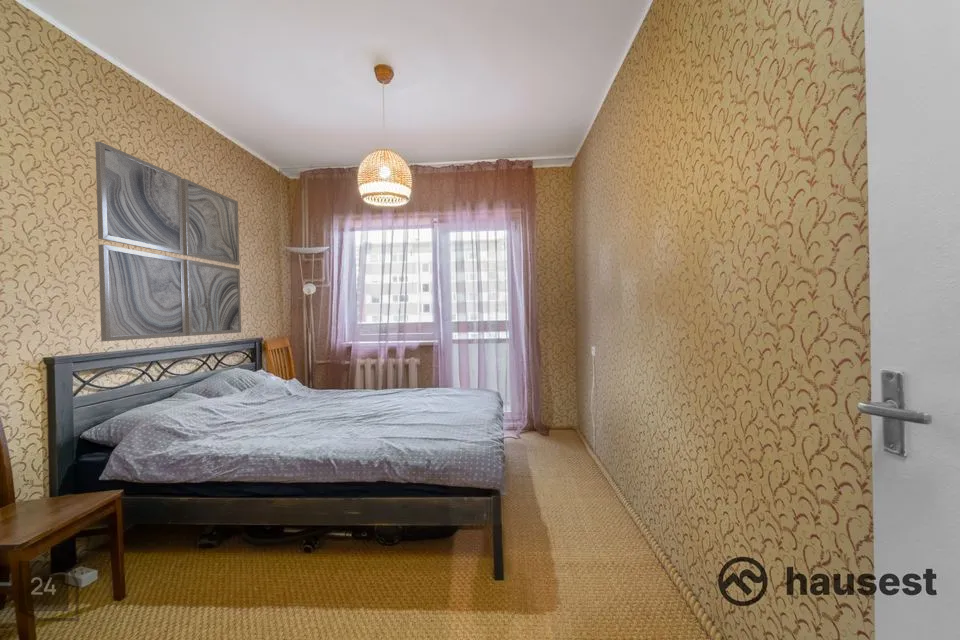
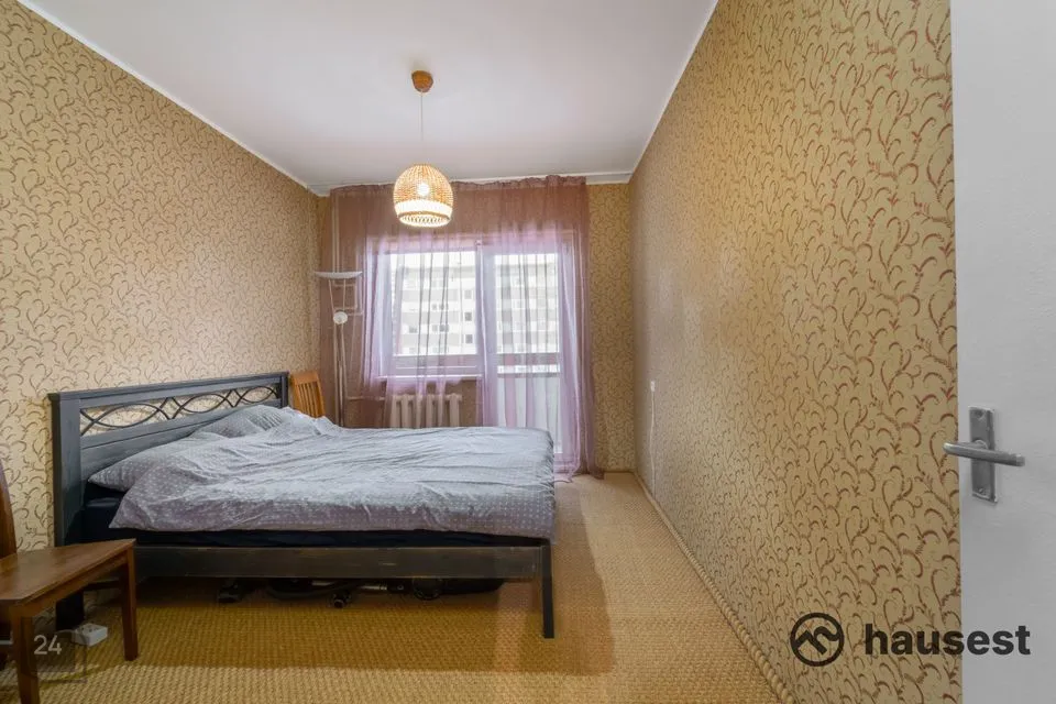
- wall art [94,141,242,342]
